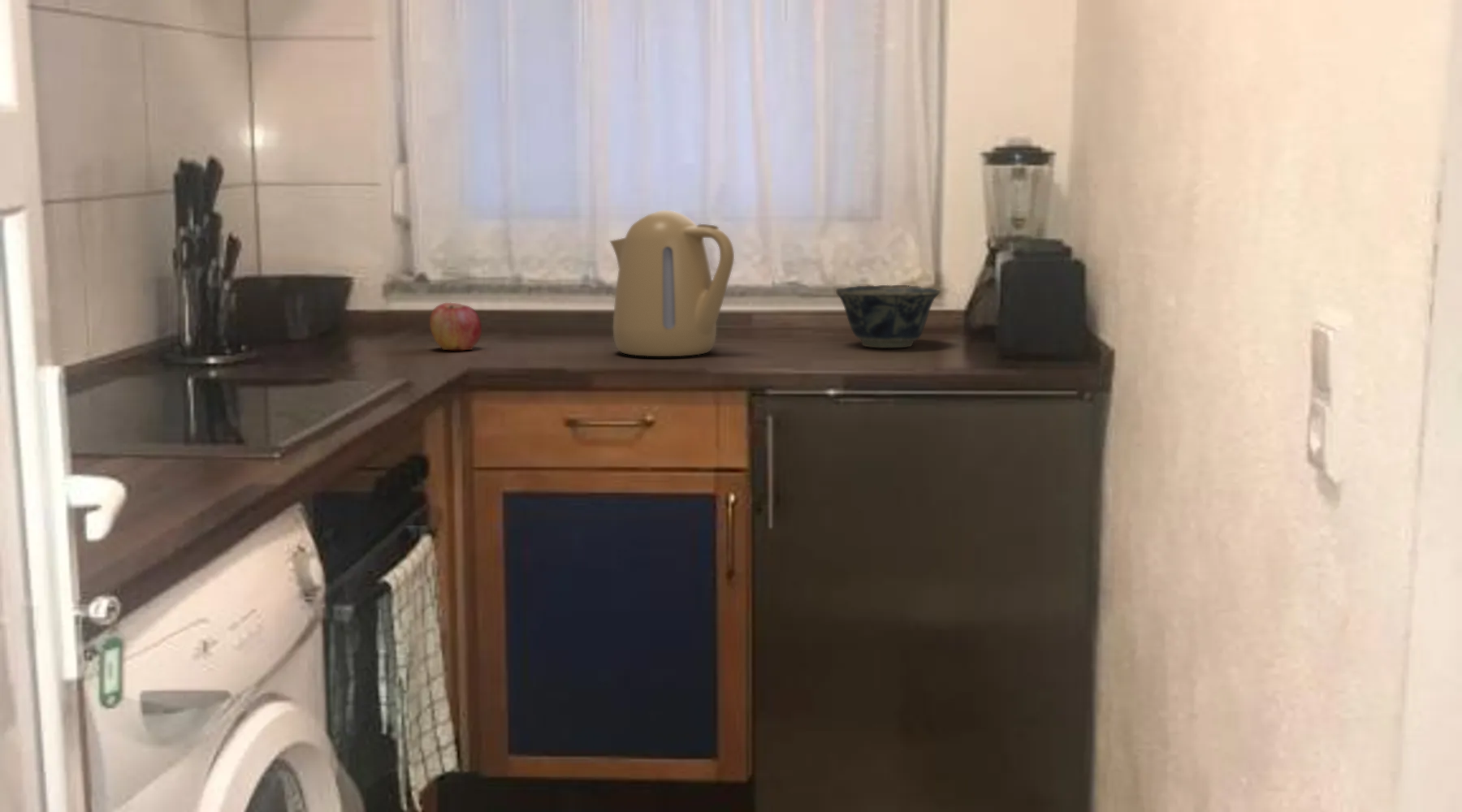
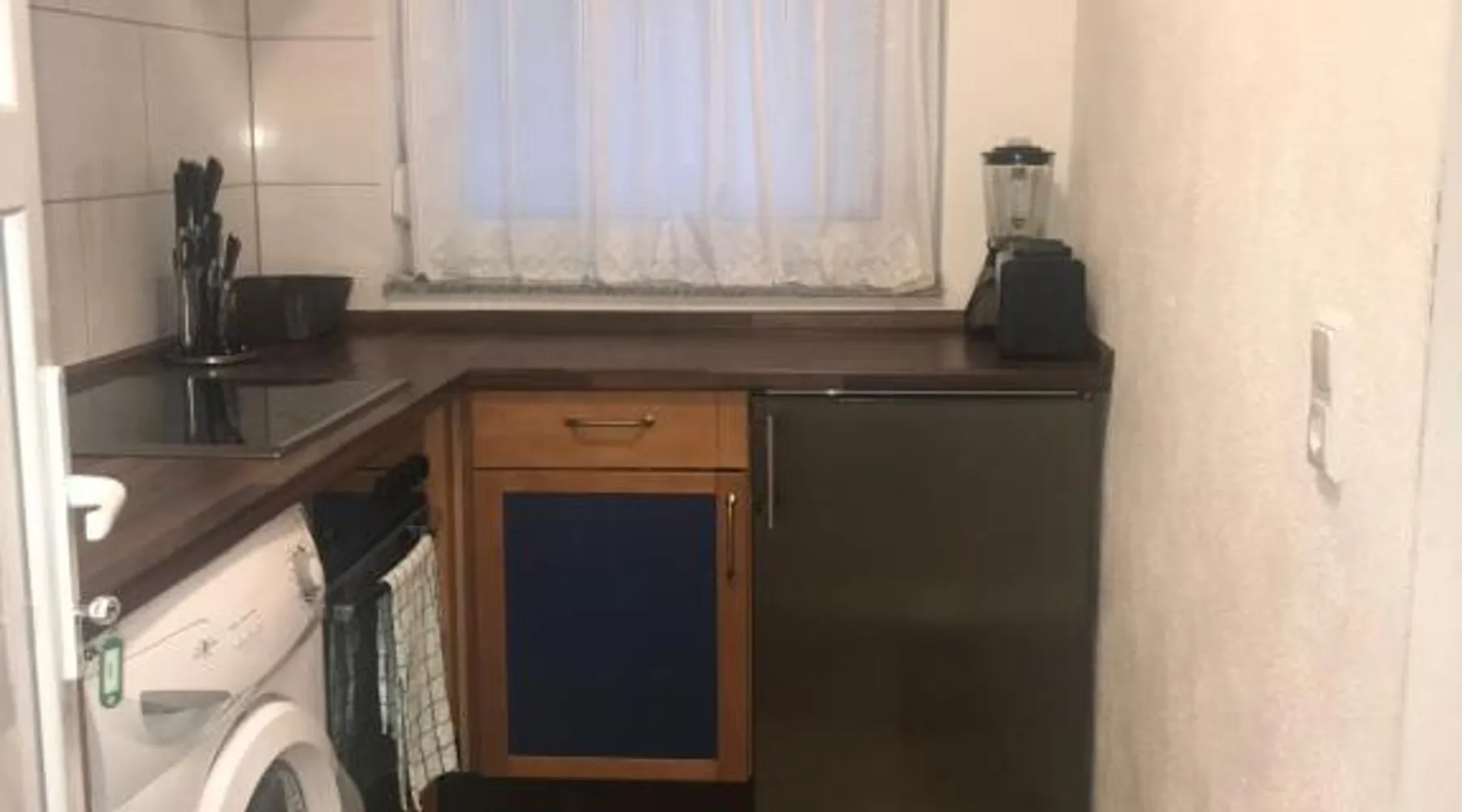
- bowl [835,284,941,349]
- apple [429,302,482,351]
- kettle [609,209,735,357]
